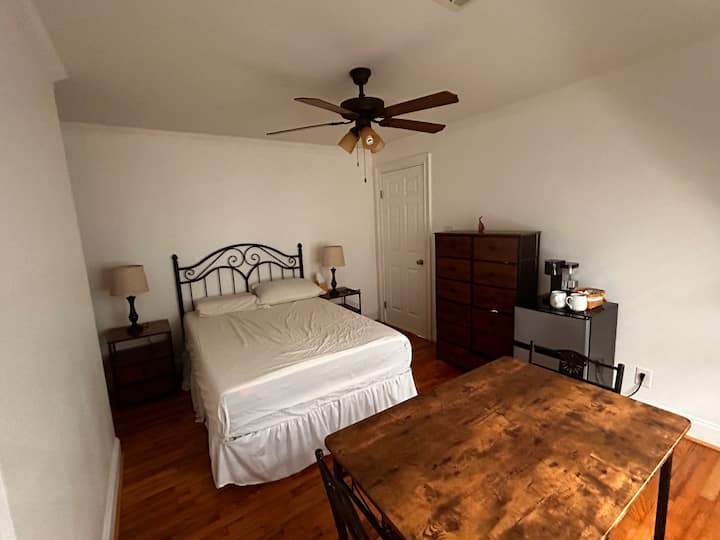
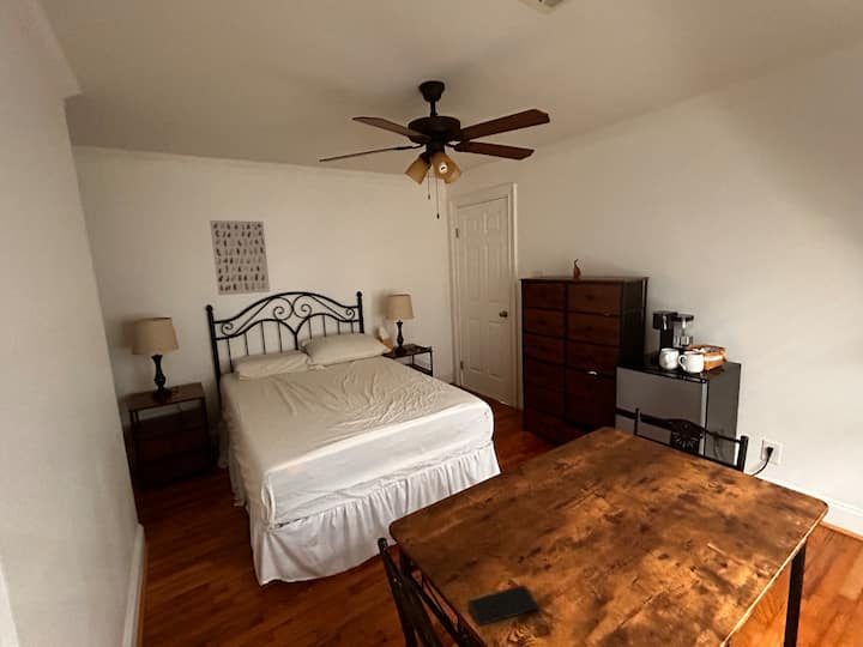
+ smartphone [466,583,539,627]
+ wall art [209,219,271,296]
